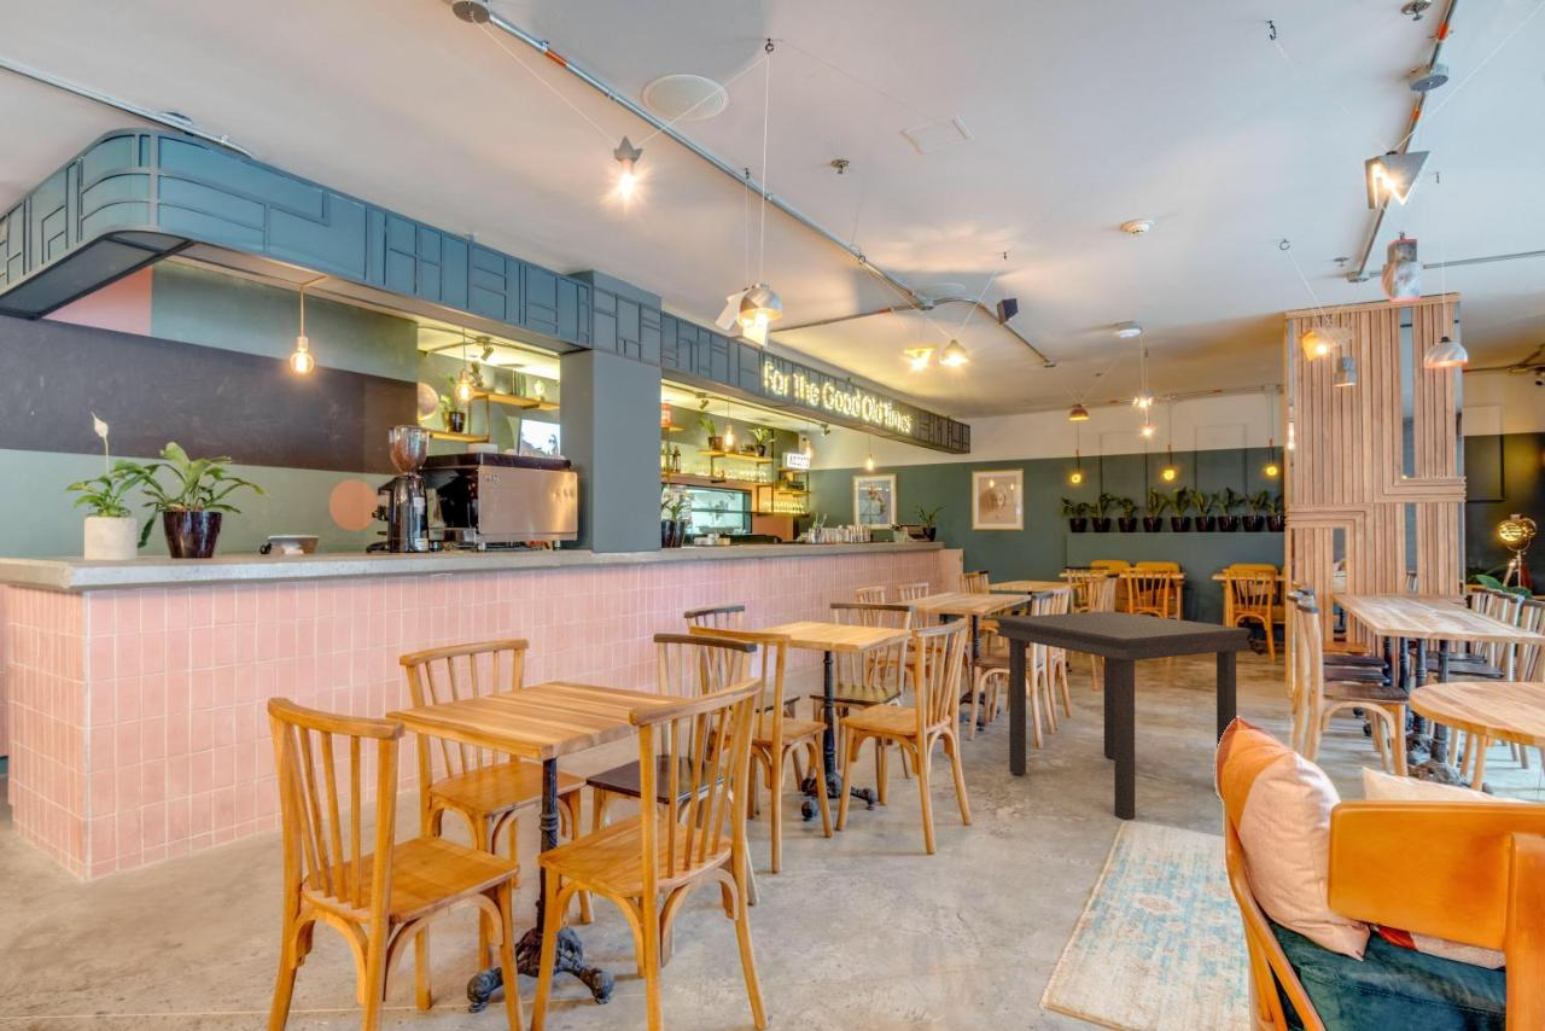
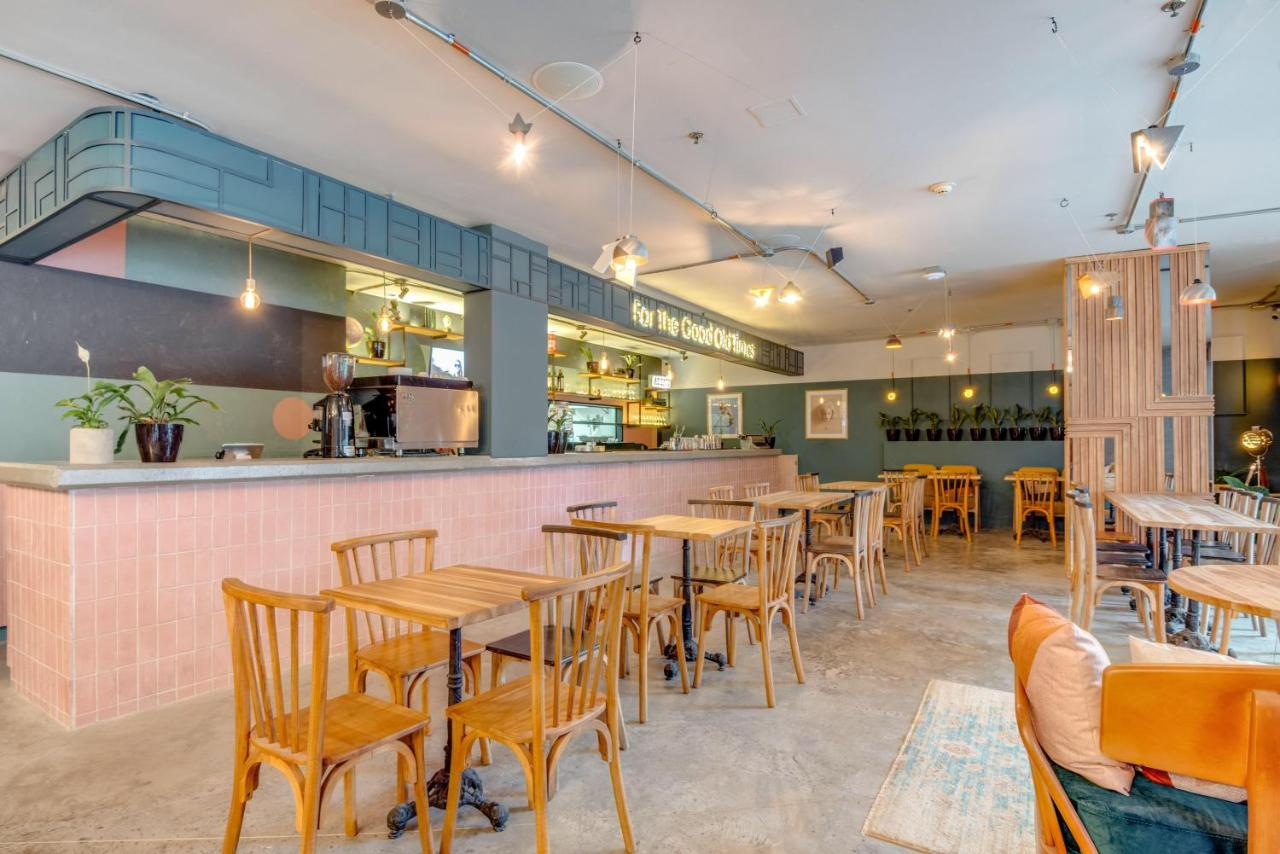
- dining table [996,610,1252,822]
